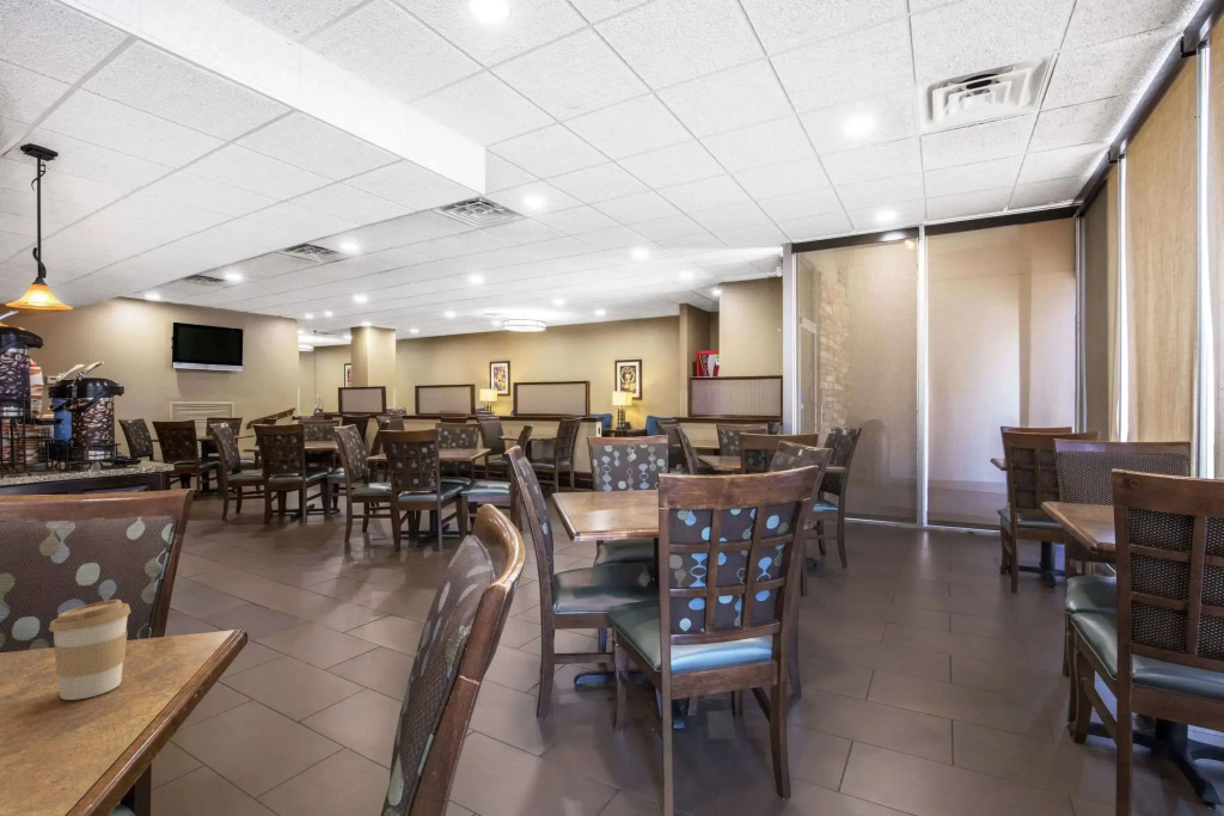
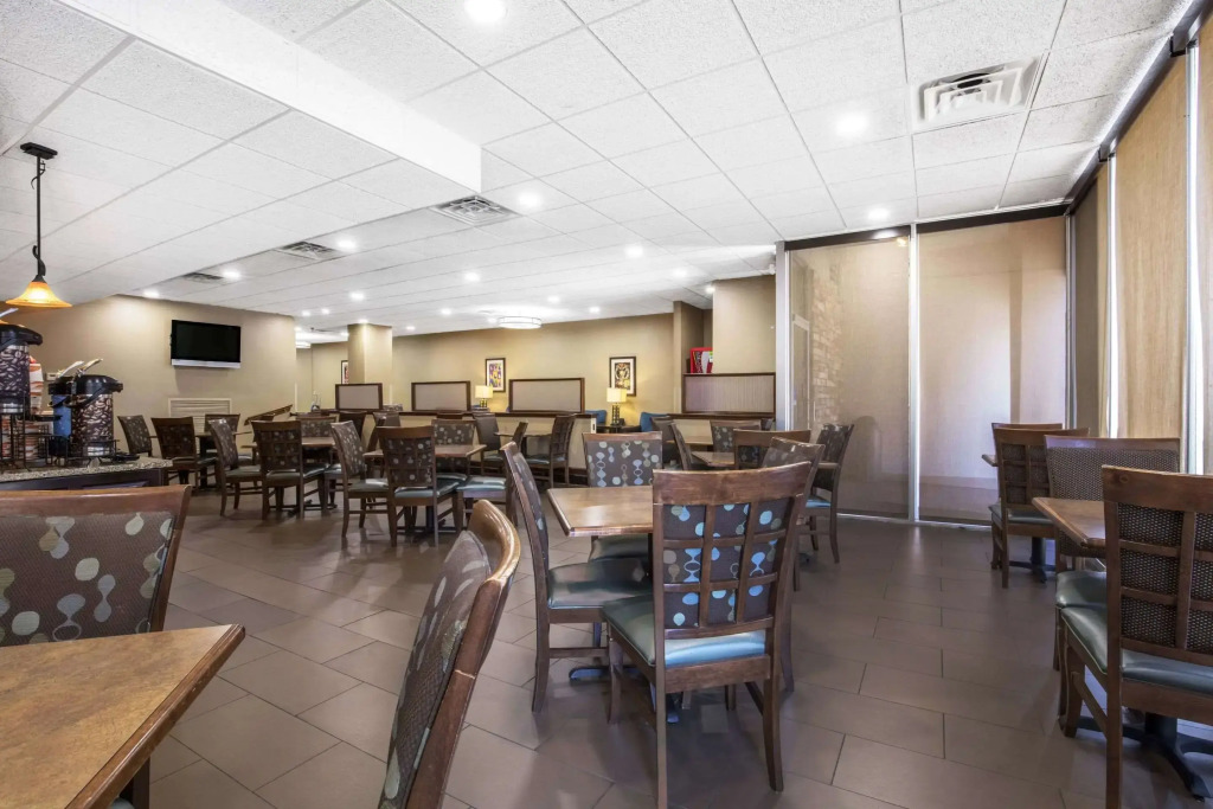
- coffee cup [48,599,131,701]
